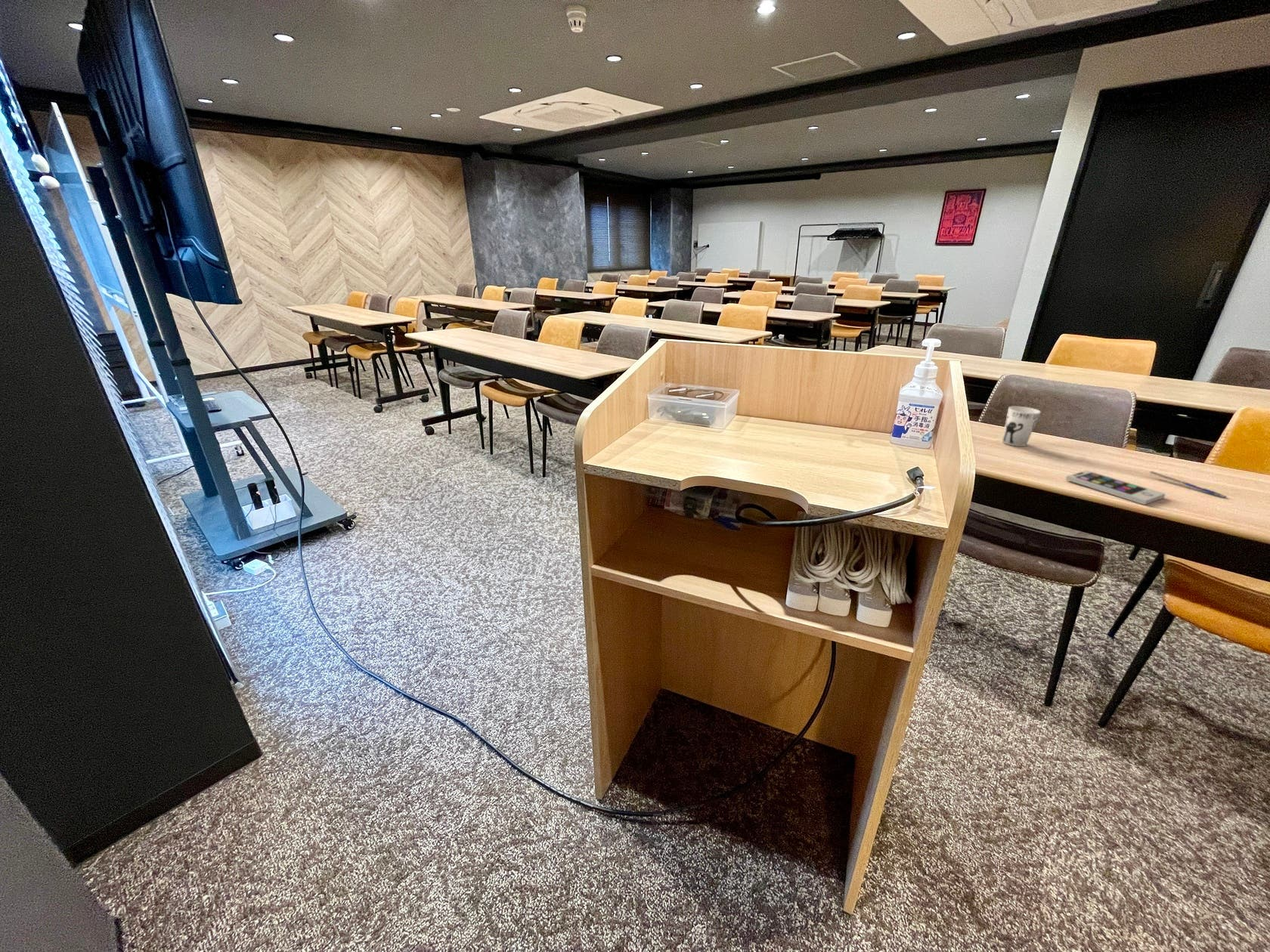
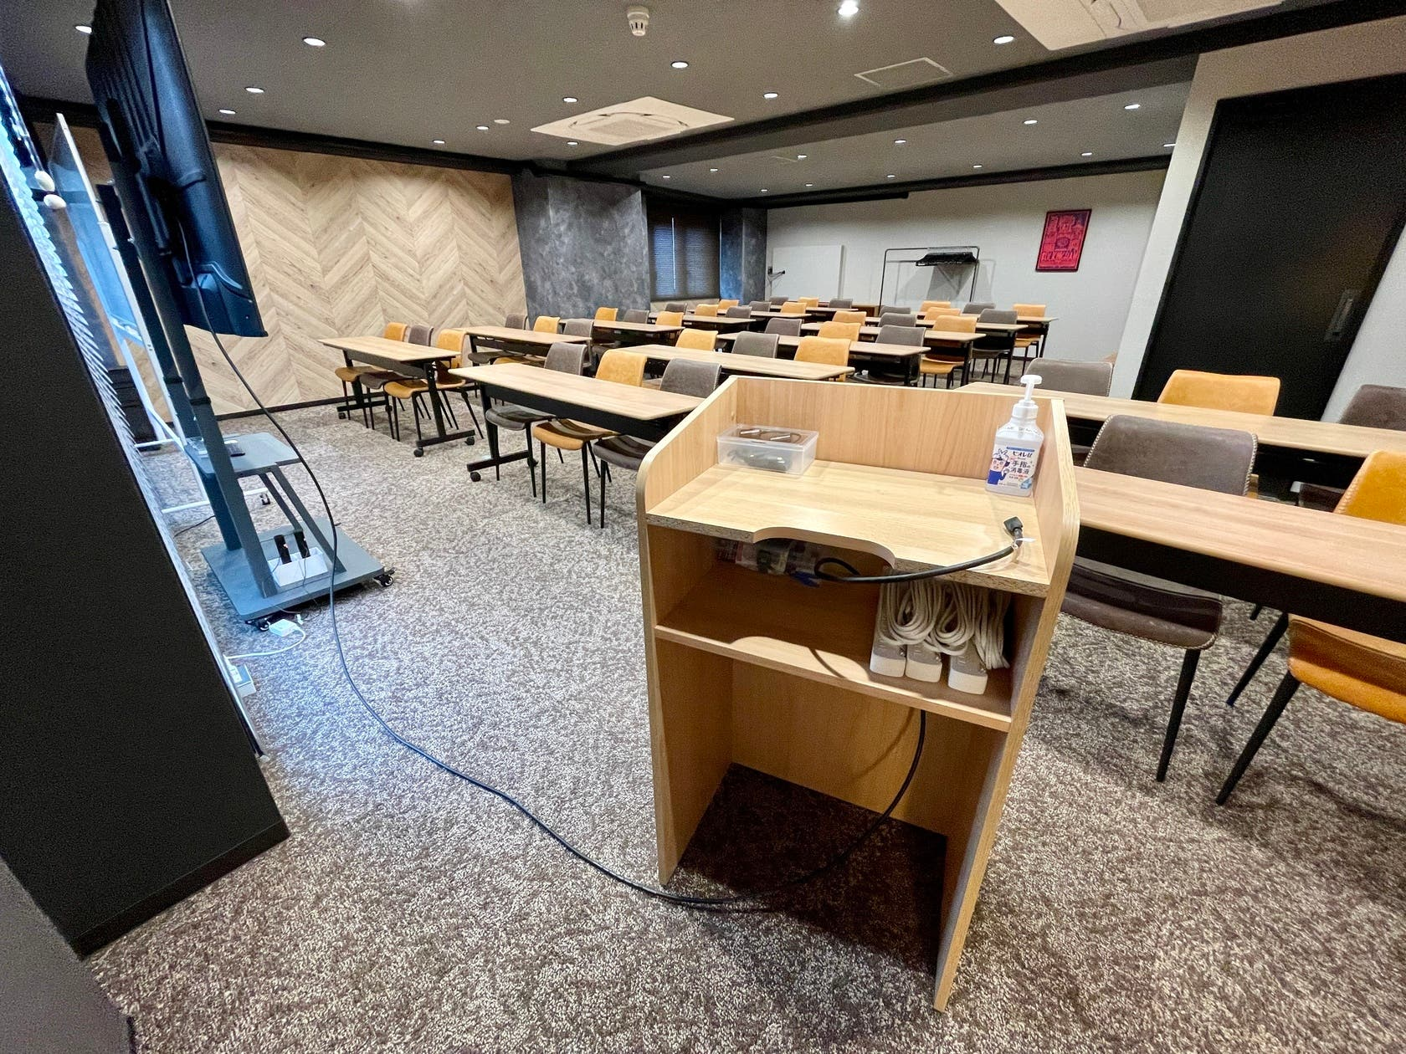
- cup [1002,406,1042,447]
- smartphone [1065,469,1166,505]
- pen [1148,471,1227,499]
